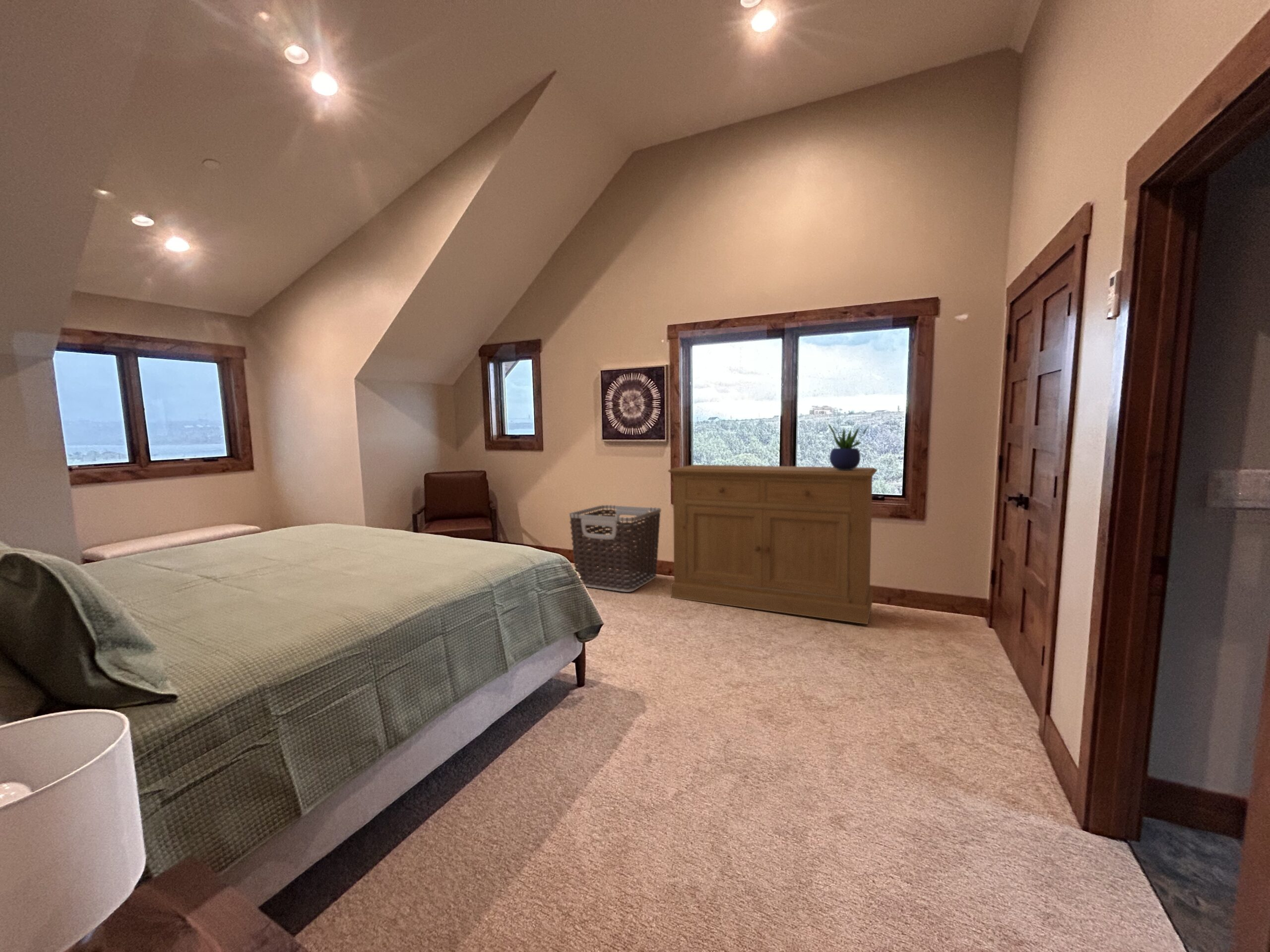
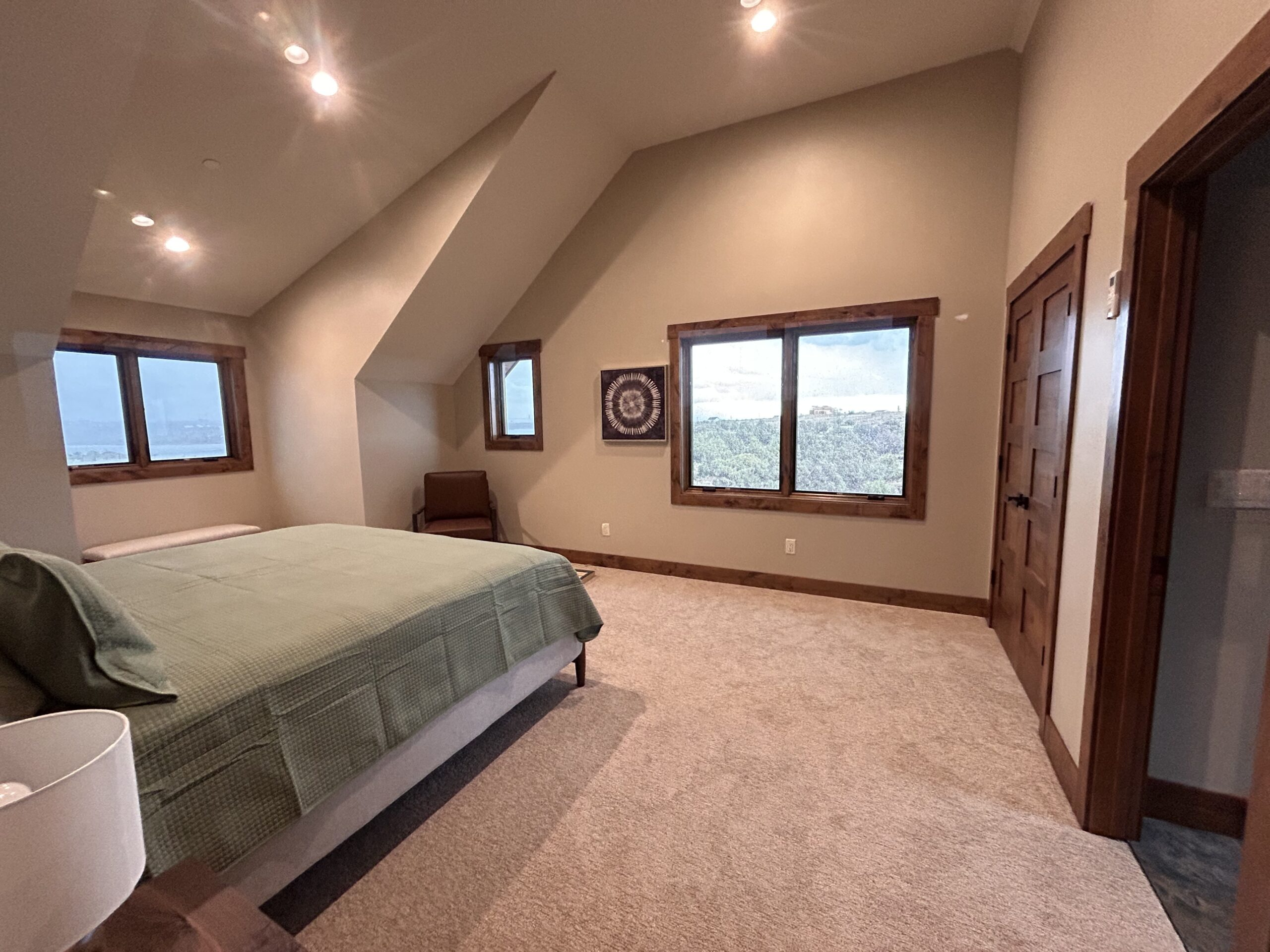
- potted plant [827,422,870,470]
- sideboard [667,464,878,625]
- clothes hamper [569,504,662,593]
